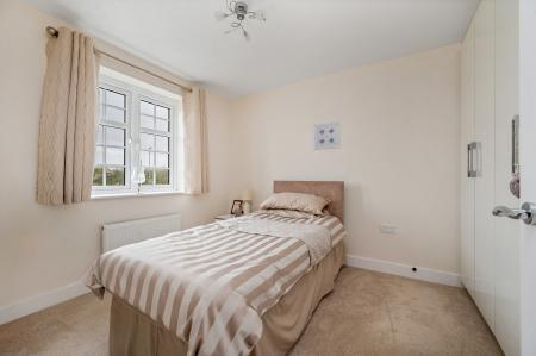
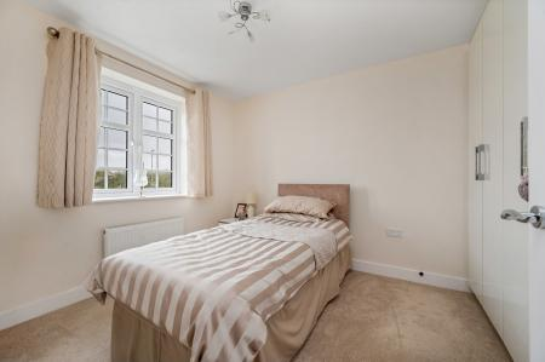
- wall art [313,120,342,151]
